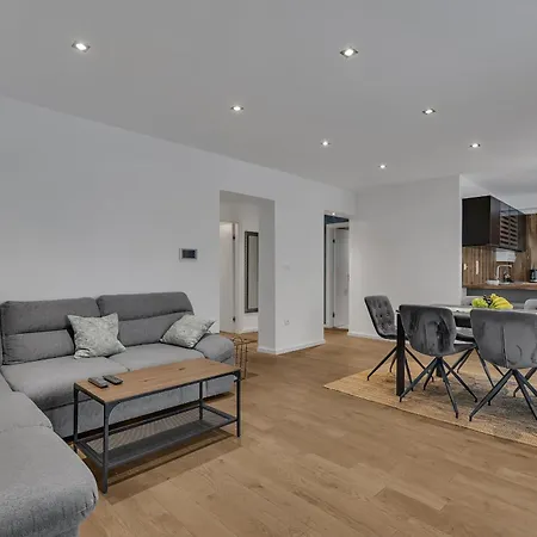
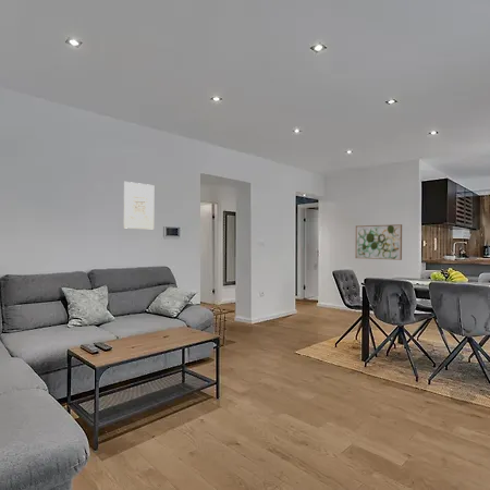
+ wall art [354,223,403,261]
+ wall art [123,181,155,230]
